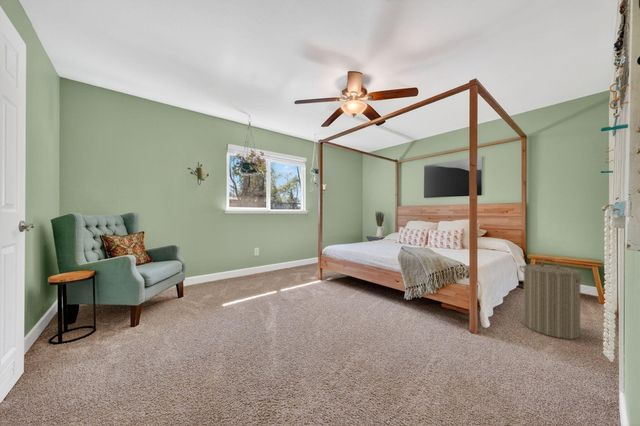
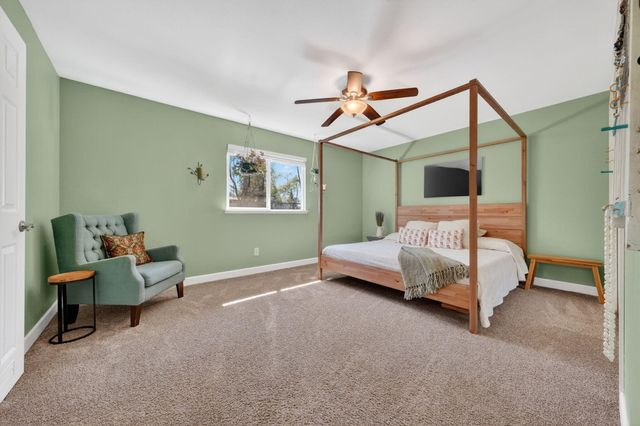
- laundry hamper [518,258,589,340]
